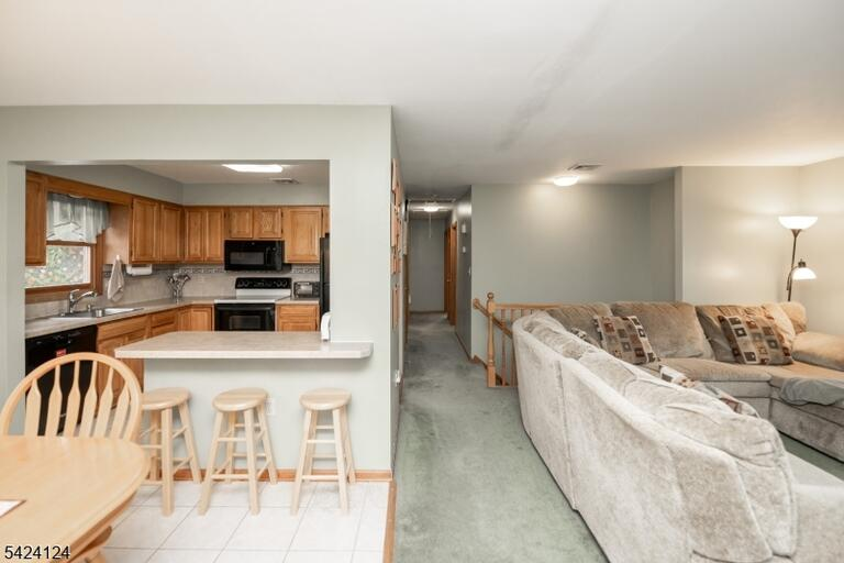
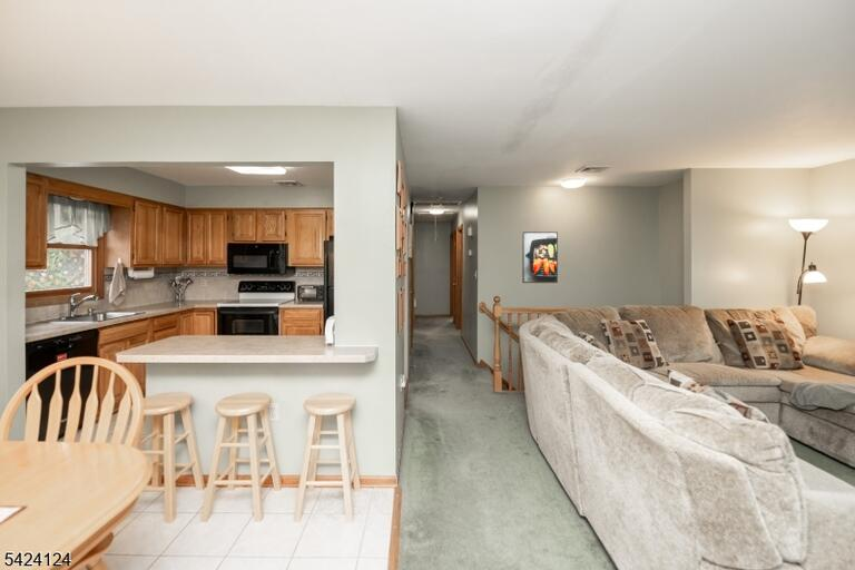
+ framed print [521,230,559,284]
